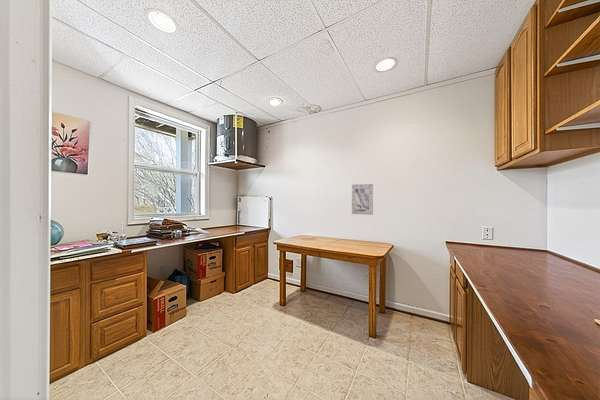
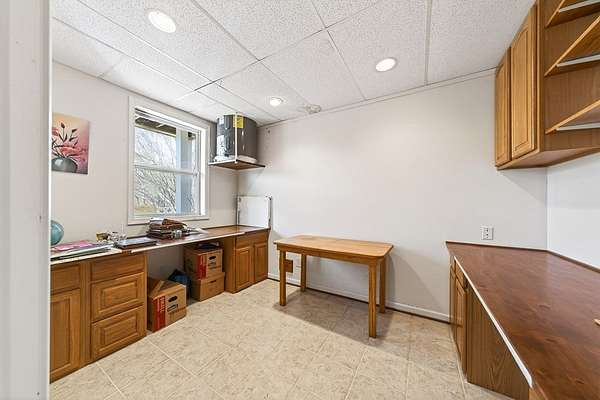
- wall art [351,183,374,216]
